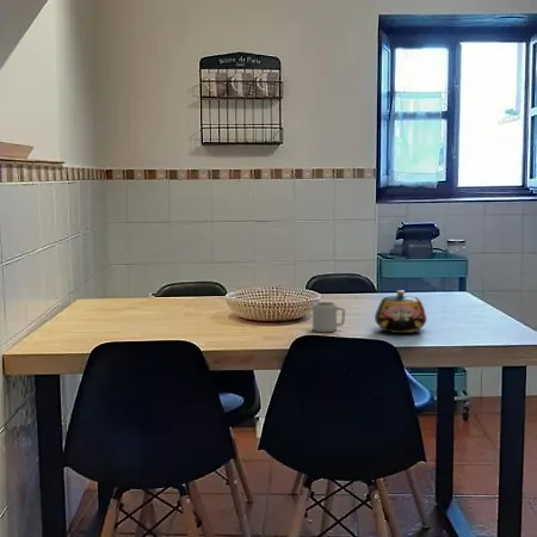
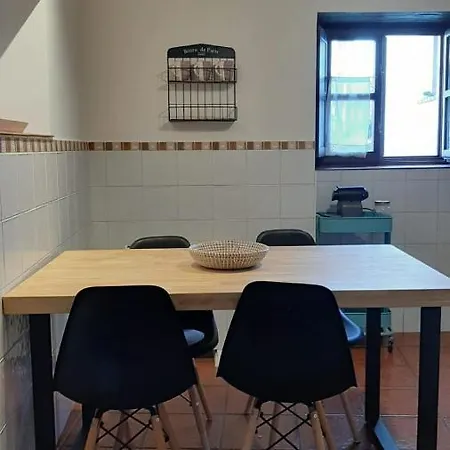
- cup [311,301,346,333]
- teapot [374,290,427,334]
